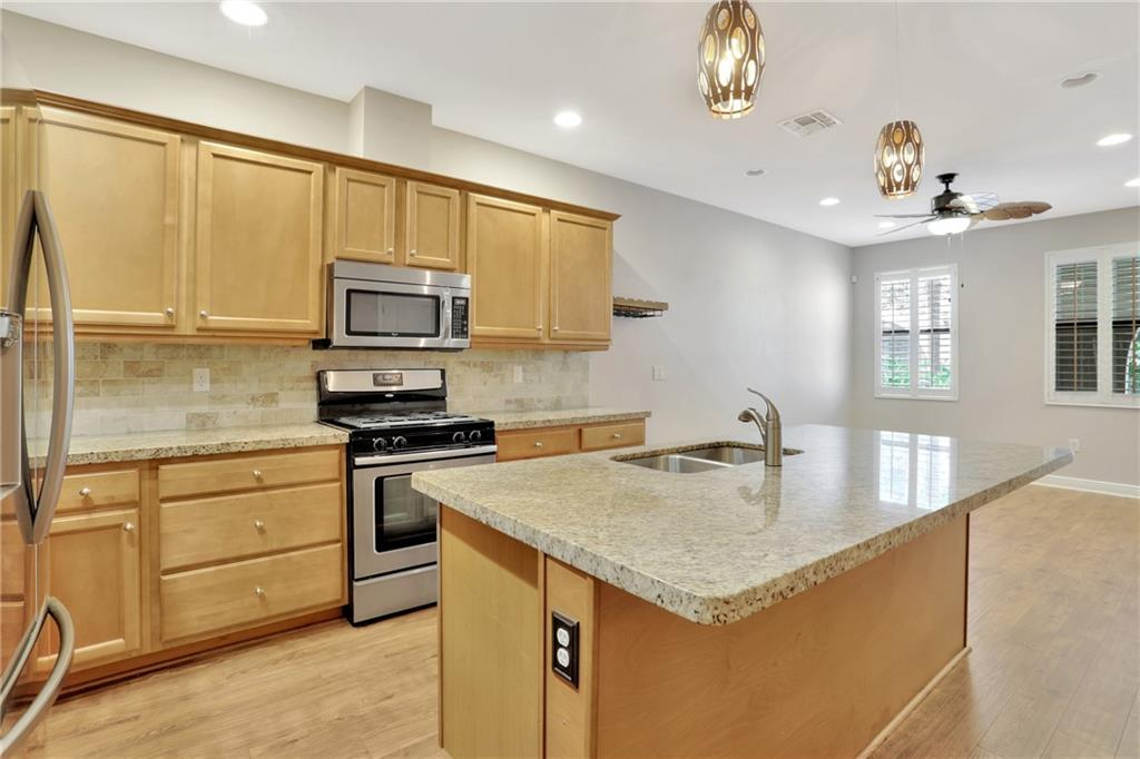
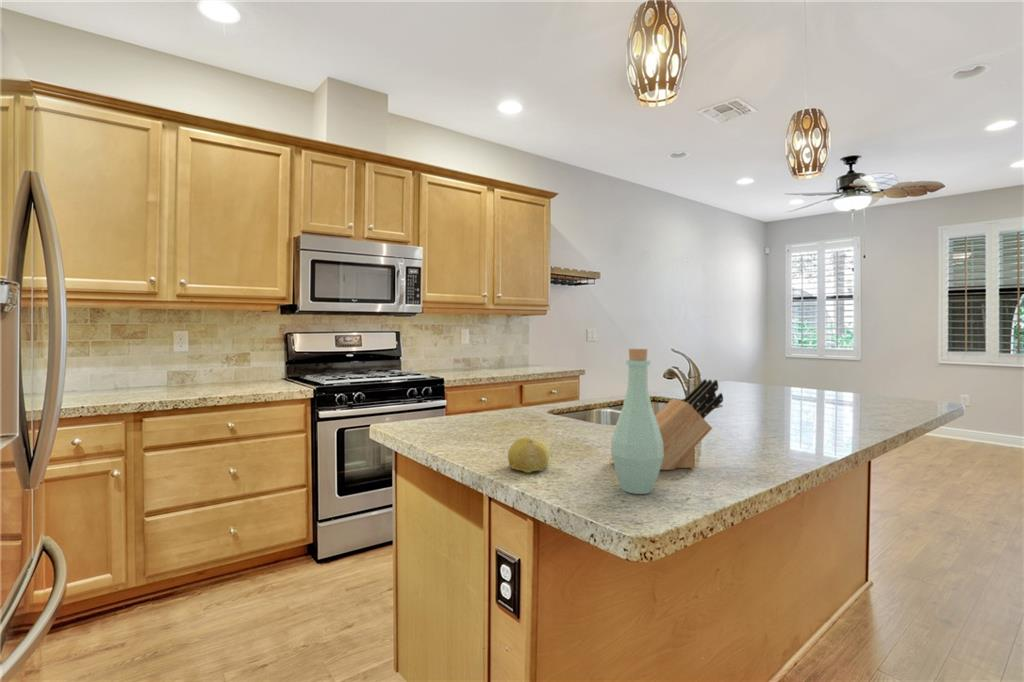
+ bottle [610,348,664,495]
+ fruit [507,436,550,473]
+ knife block [609,378,724,471]
